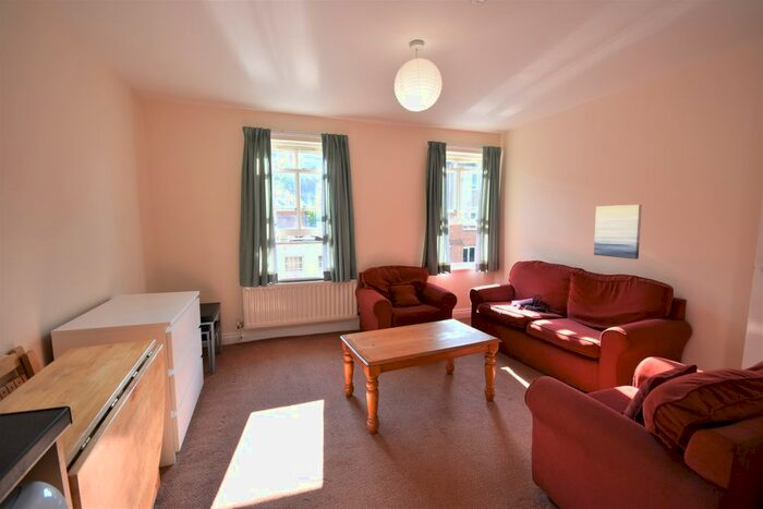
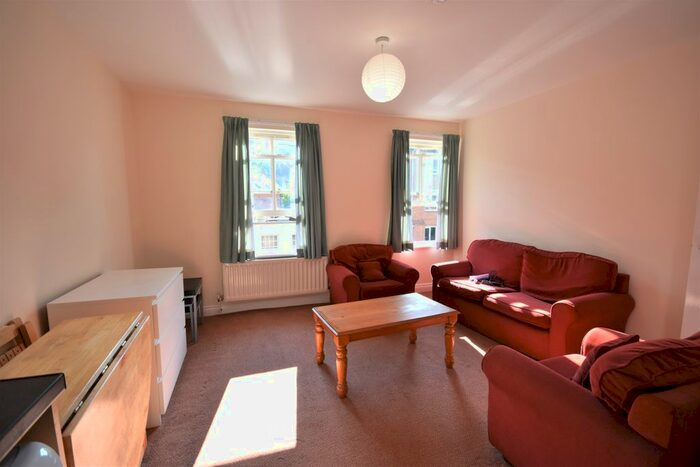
- wall art [593,204,643,260]
